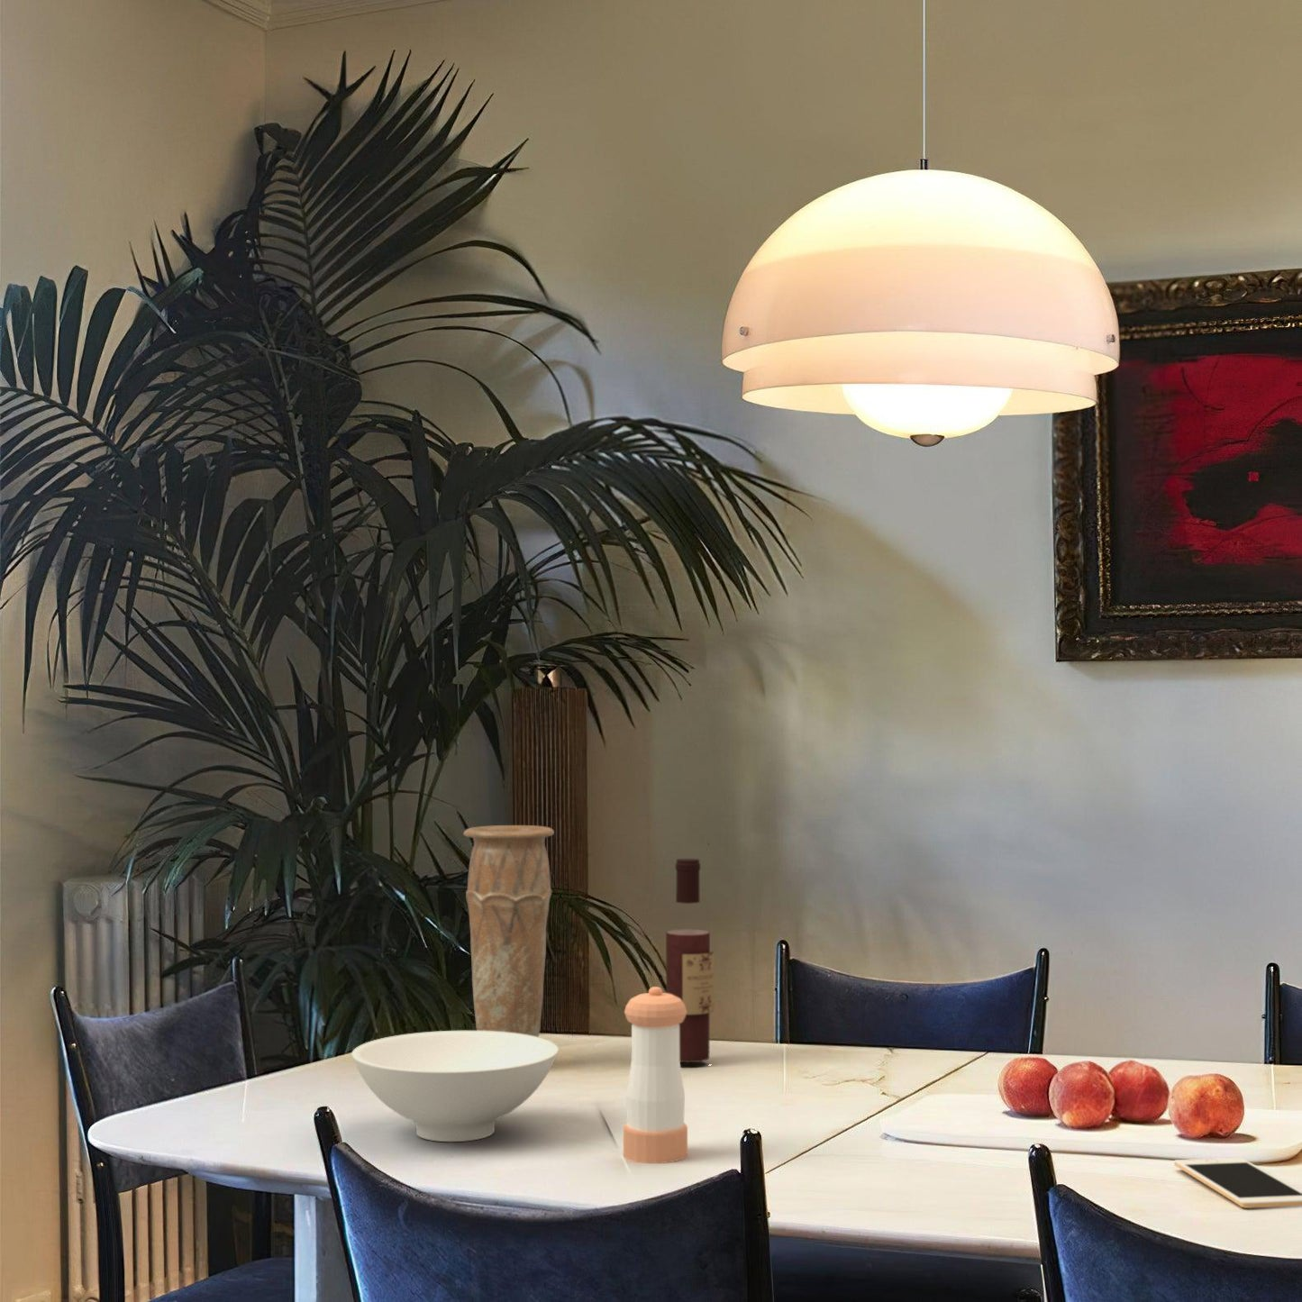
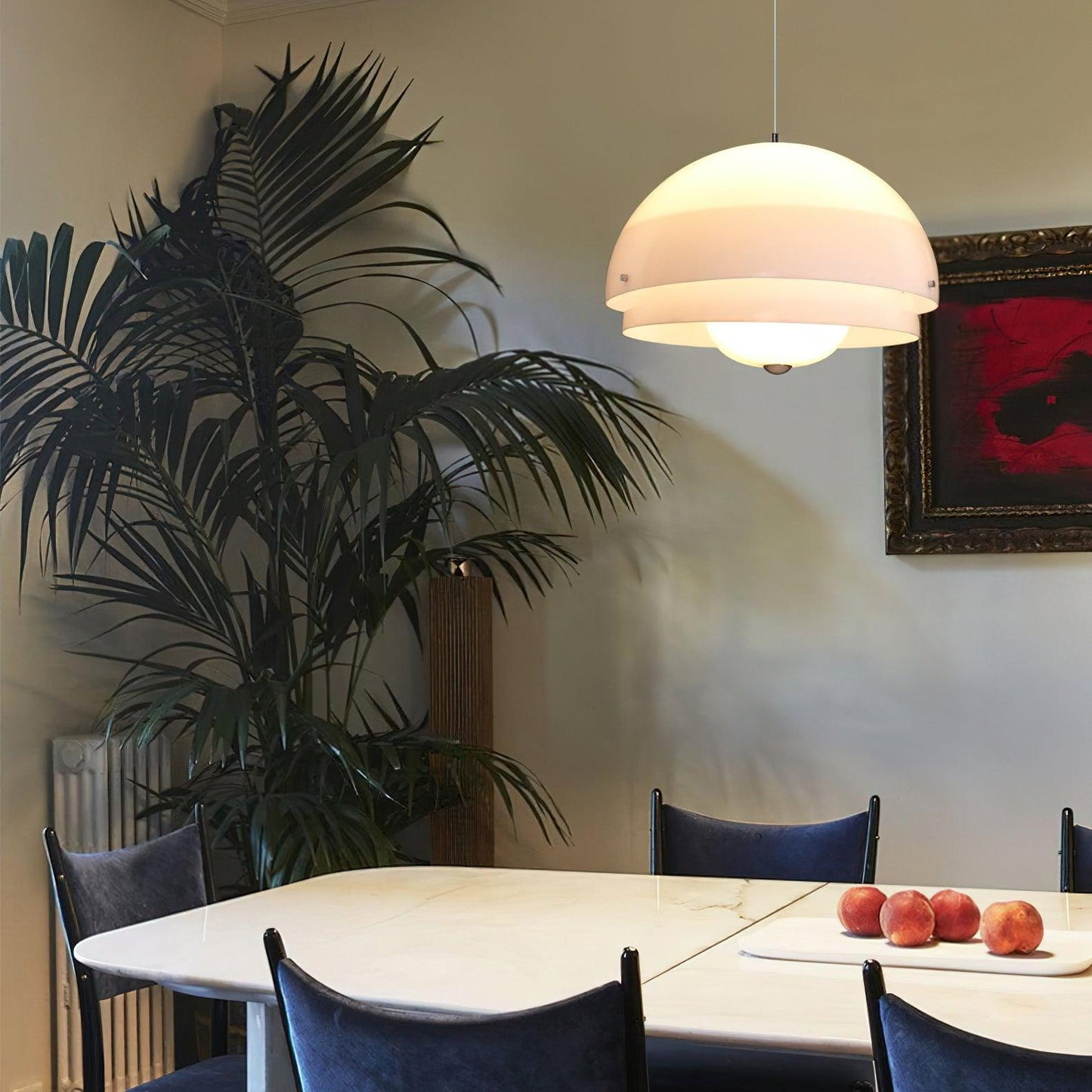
- vase [463,824,556,1038]
- bowl [352,1030,559,1142]
- wine bottle [665,857,714,1064]
- pepper shaker [622,986,688,1164]
- cell phone [1173,1157,1302,1209]
